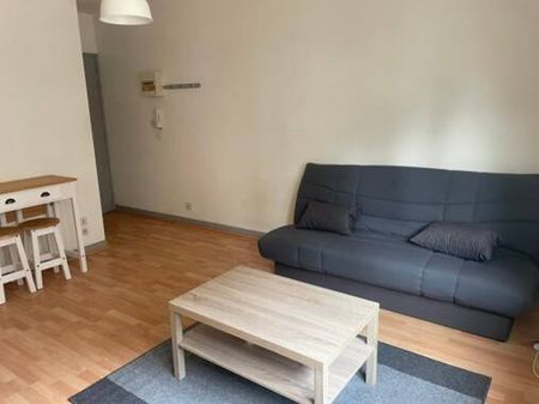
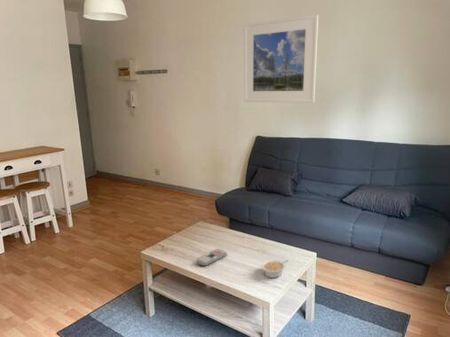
+ legume [260,258,290,279]
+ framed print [243,14,319,104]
+ remote control [196,248,228,267]
